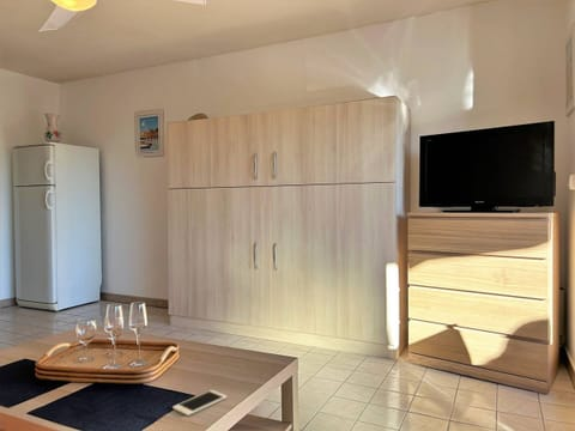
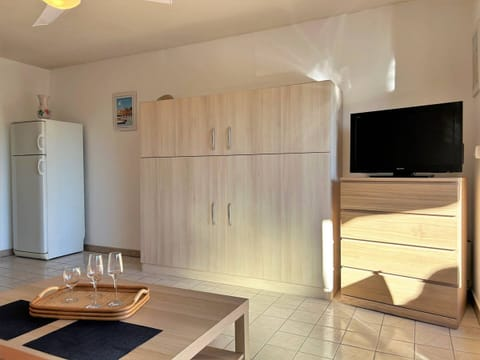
- cell phone [171,389,228,417]
